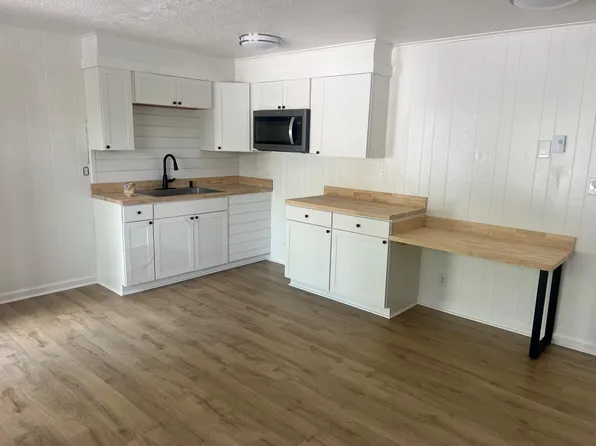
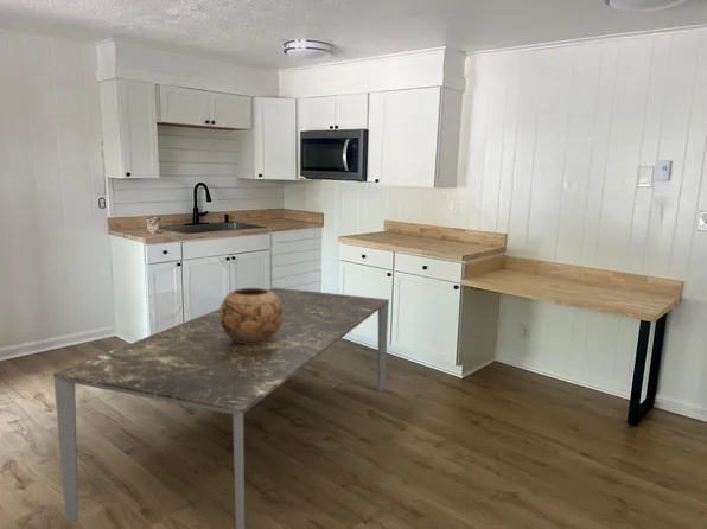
+ decorative bowl [219,287,282,344]
+ dining table [52,287,390,529]
